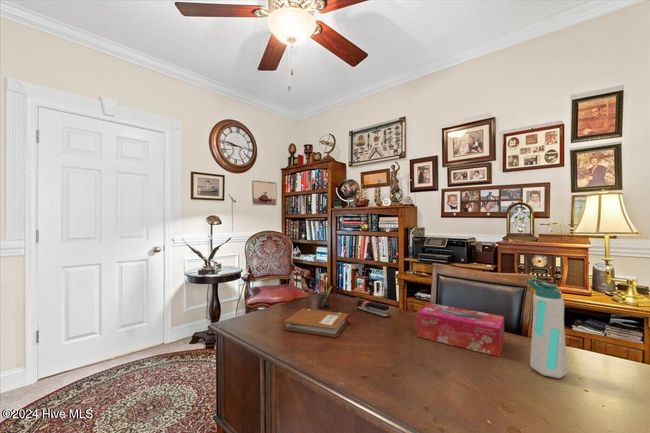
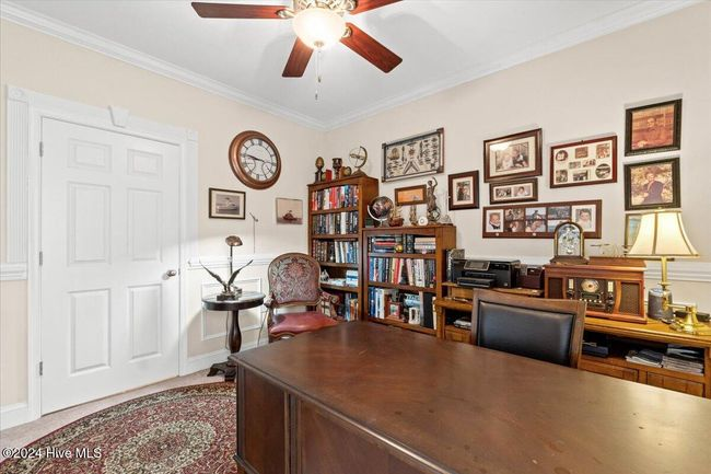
- stapler [356,299,391,319]
- tissue box [416,302,505,358]
- pen holder [315,283,333,309]
- notebook [283,308,352,338]
- water bottle [525,278,568,379]
